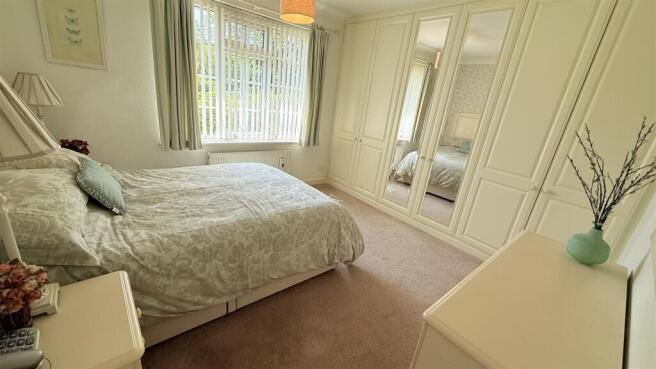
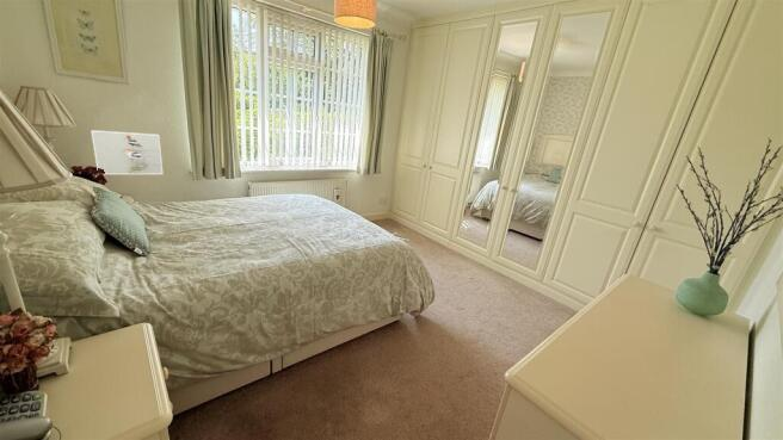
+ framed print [90,129,164,175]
